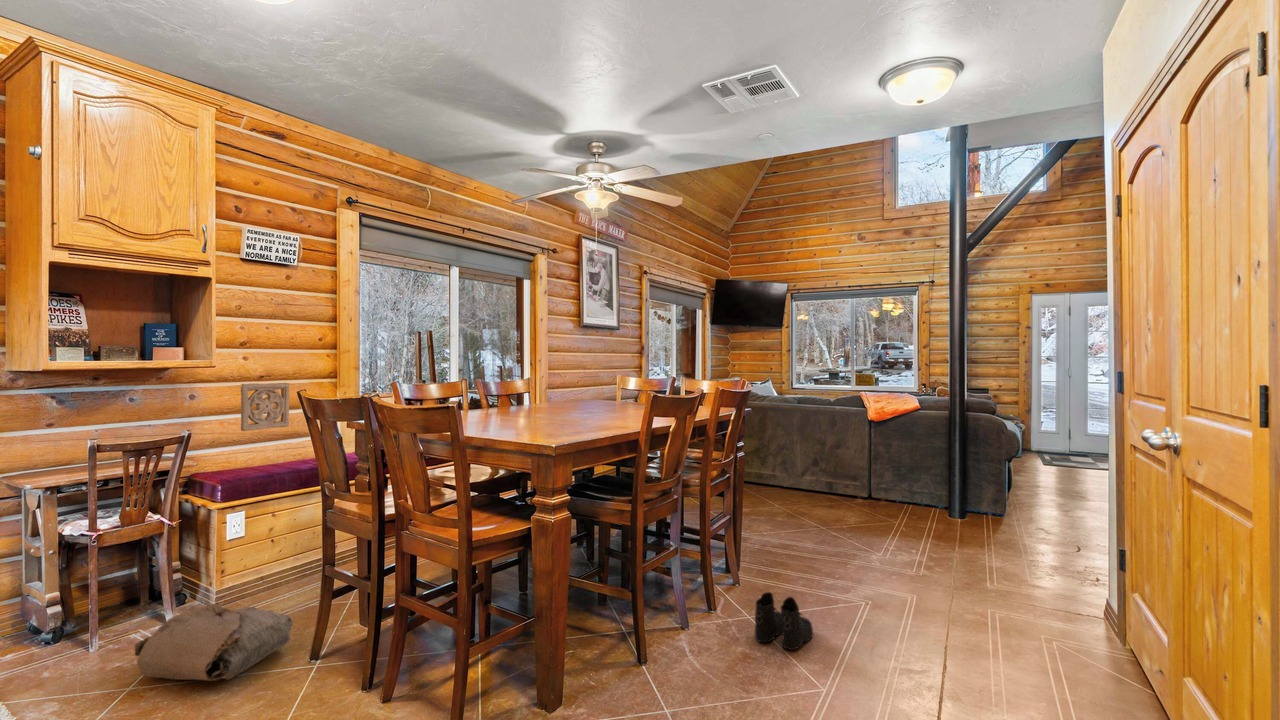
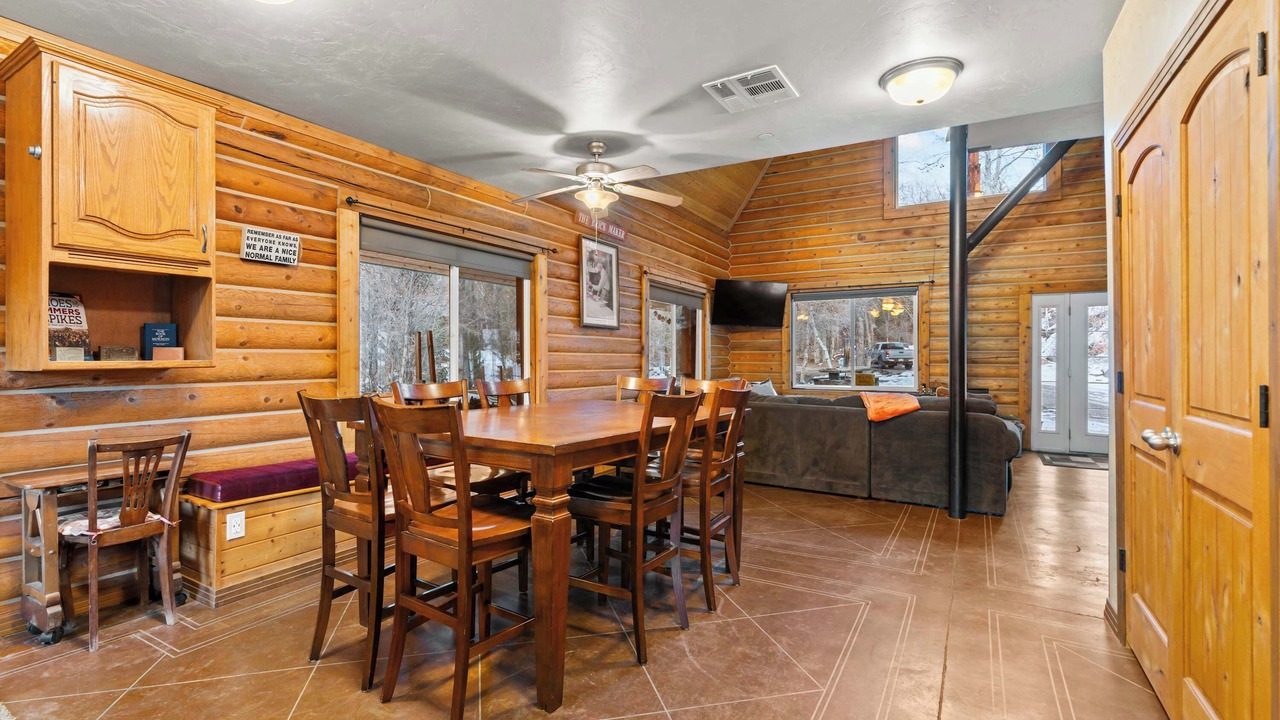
- wall ornament [240,382,290,432]
- bag [133,602,294,682]
- boots [754,591,814,651]
